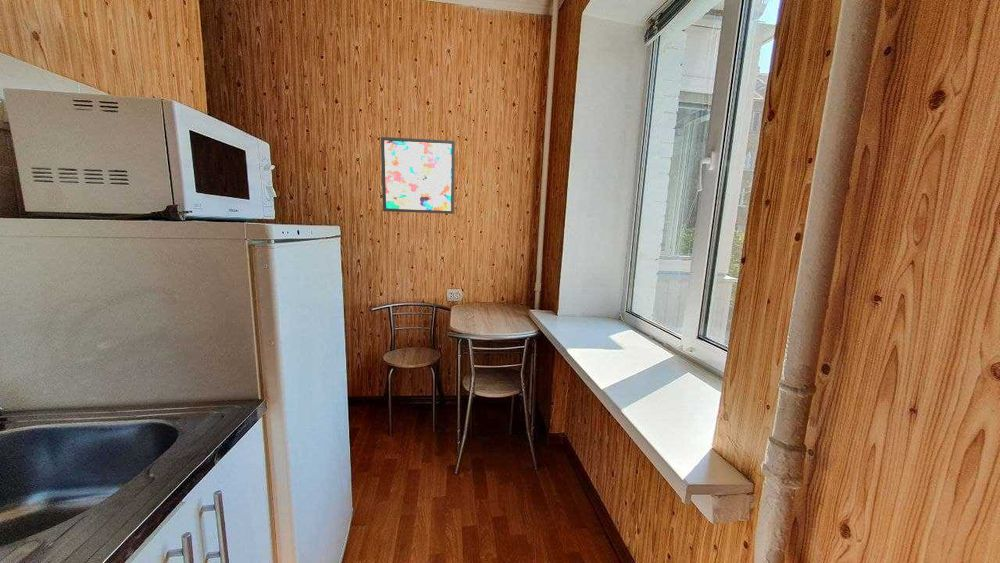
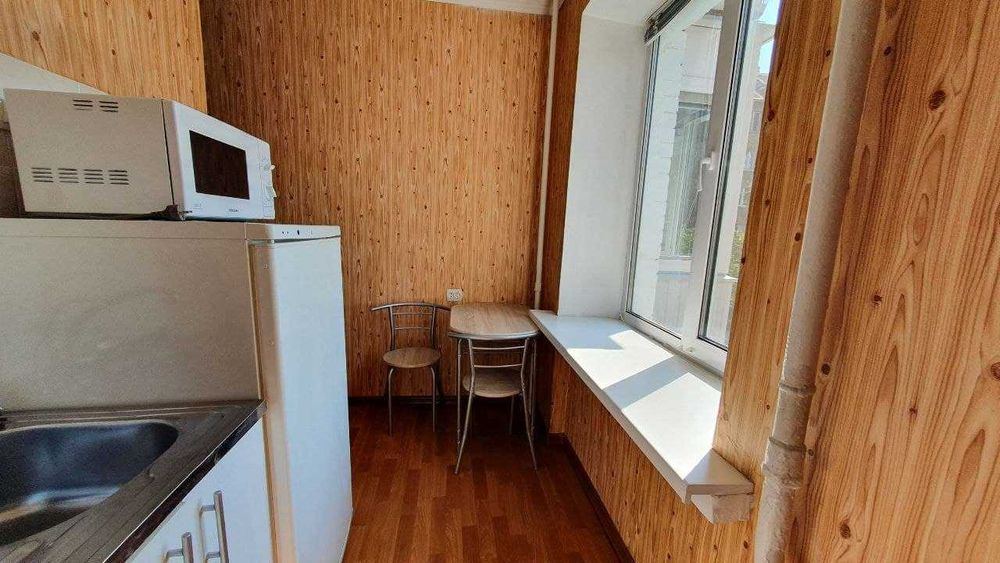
- wall art [380,136,456,215]
